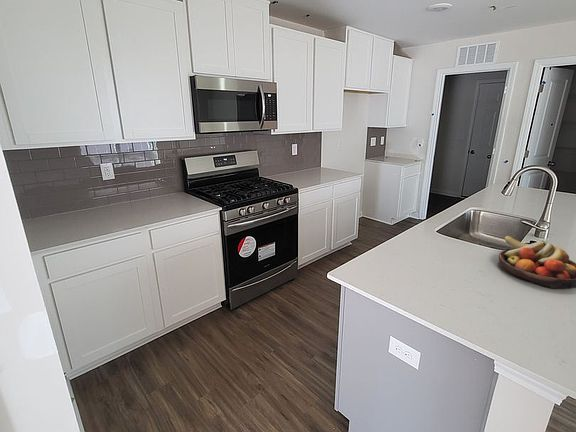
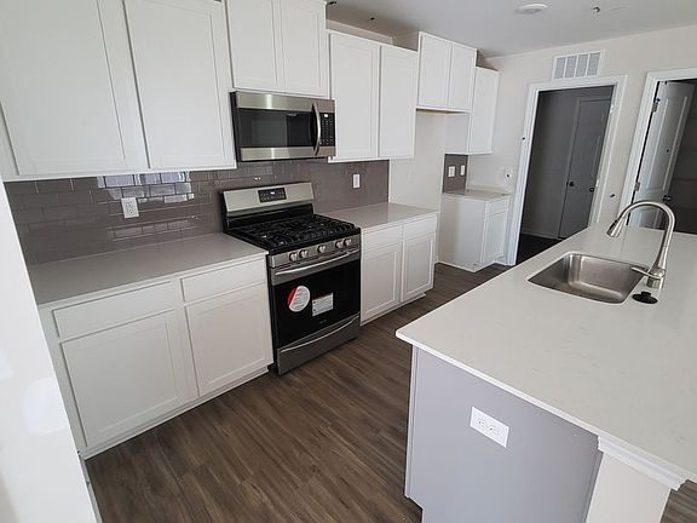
- fruit bowl [498,235,576,290]
